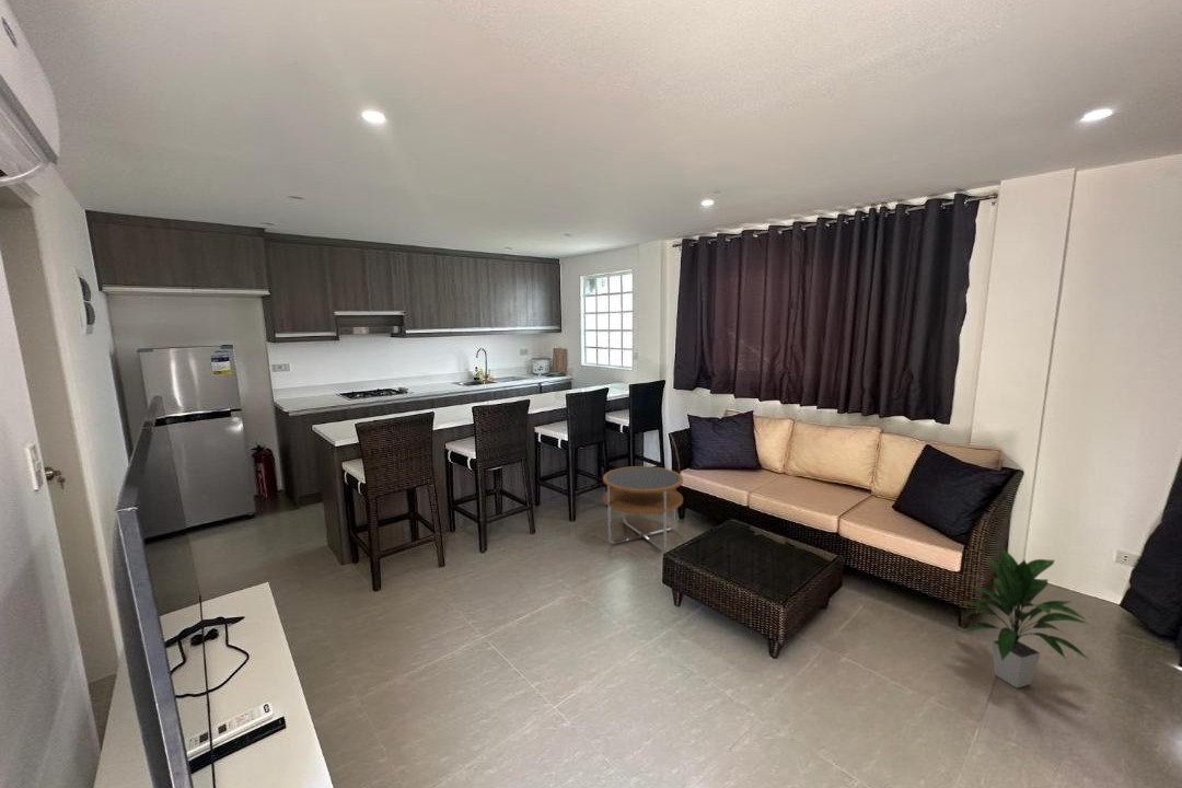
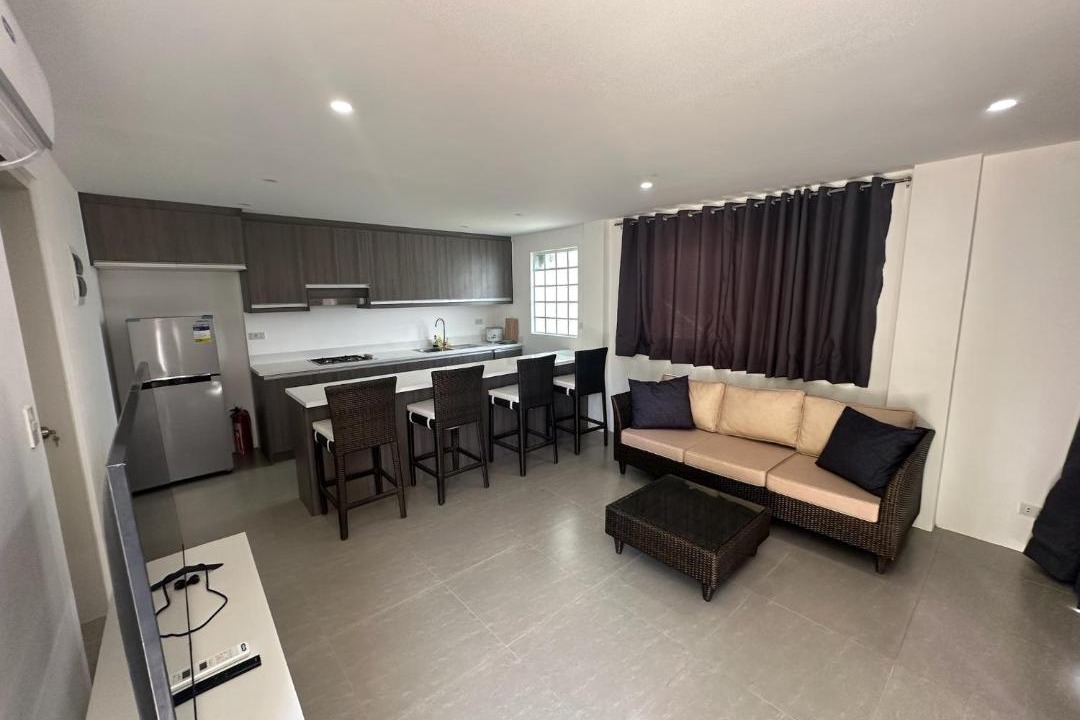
- side table [602,465,684,552]
- indoor plant [959,546,1089,690]
